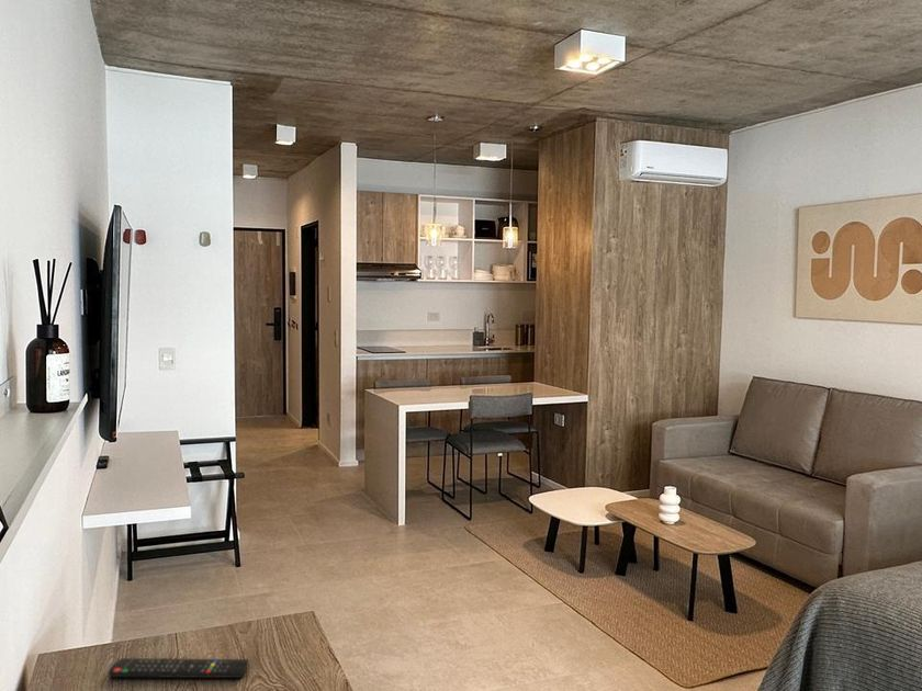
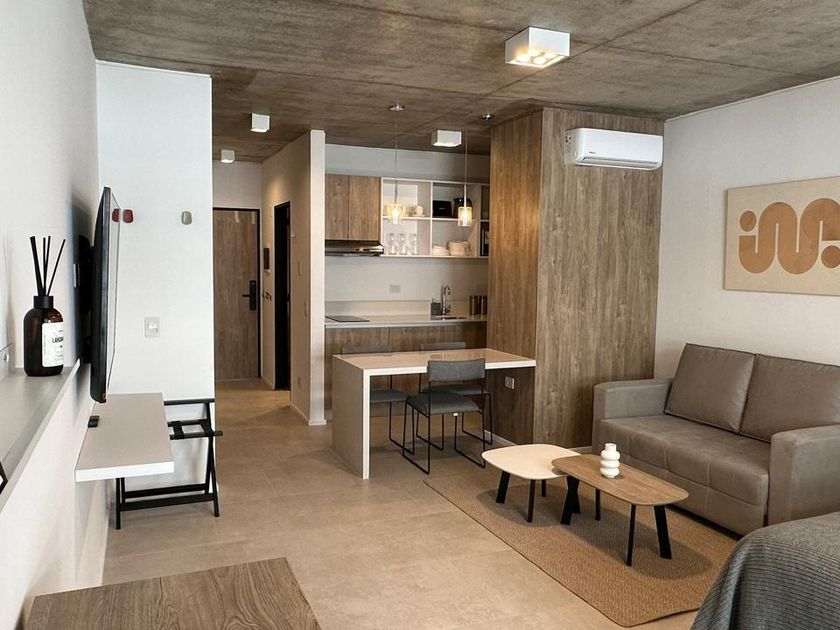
- remote control [108,657,249,679]
